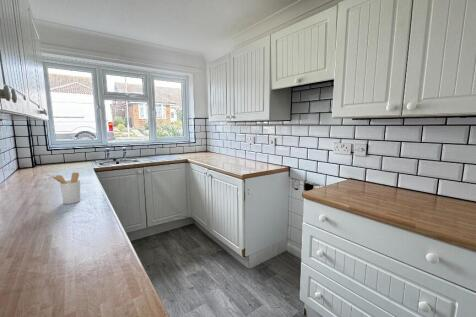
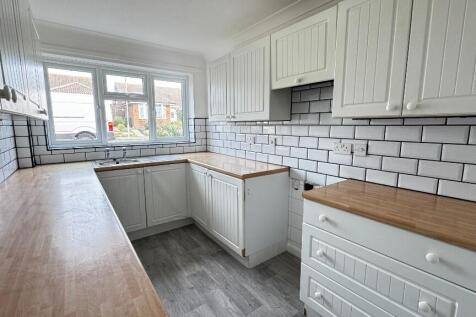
- utensil holder [49,171,81,205]
